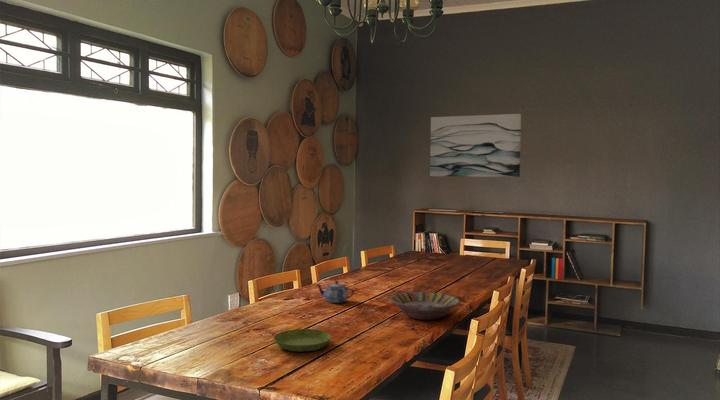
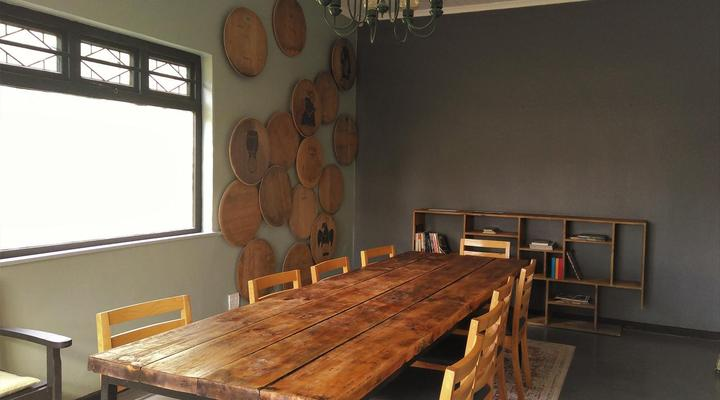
- saucer [273,328,332,353]
- teapot [315,280,355,304]
- wall art [429,113,522,178]
- serving bowl [389,291,461,321]
